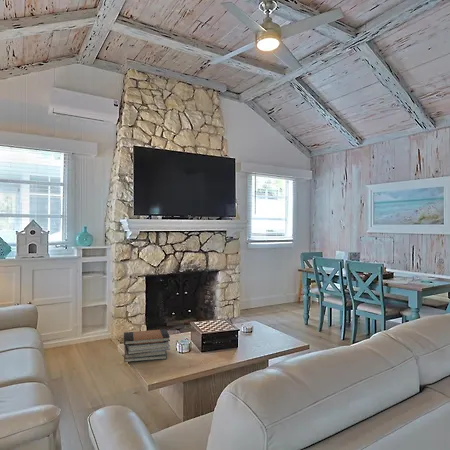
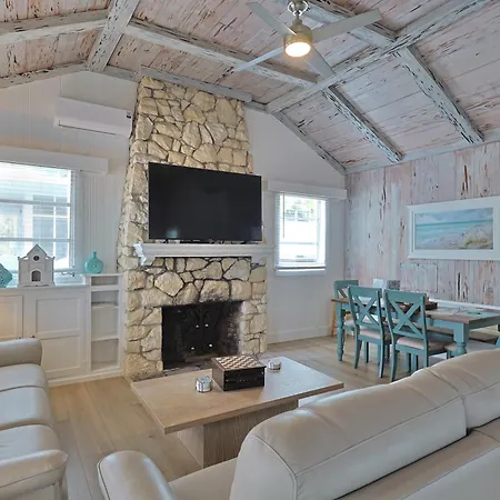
- book stack [123,328,171,363]
